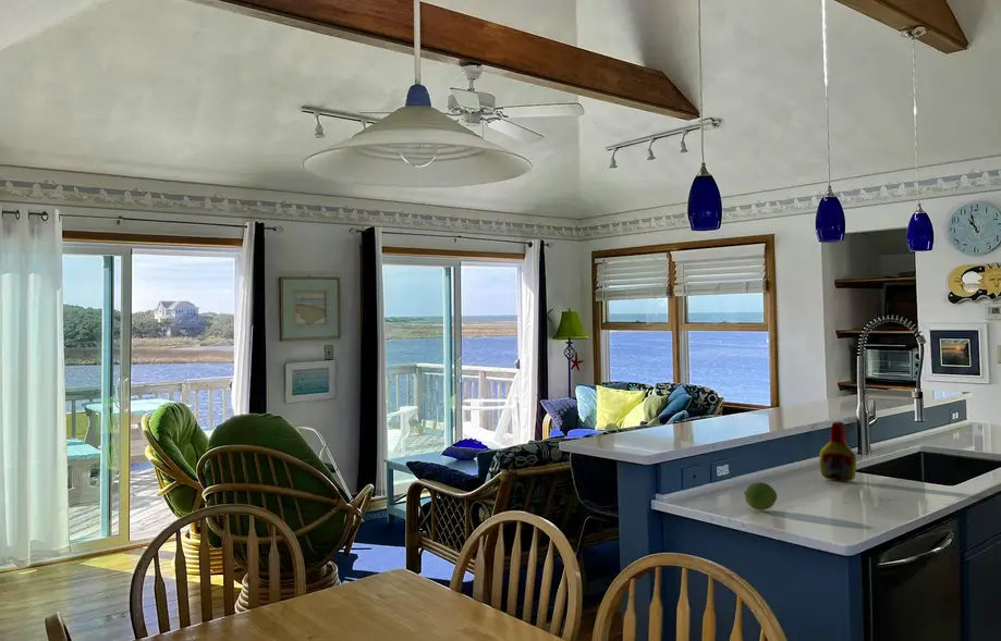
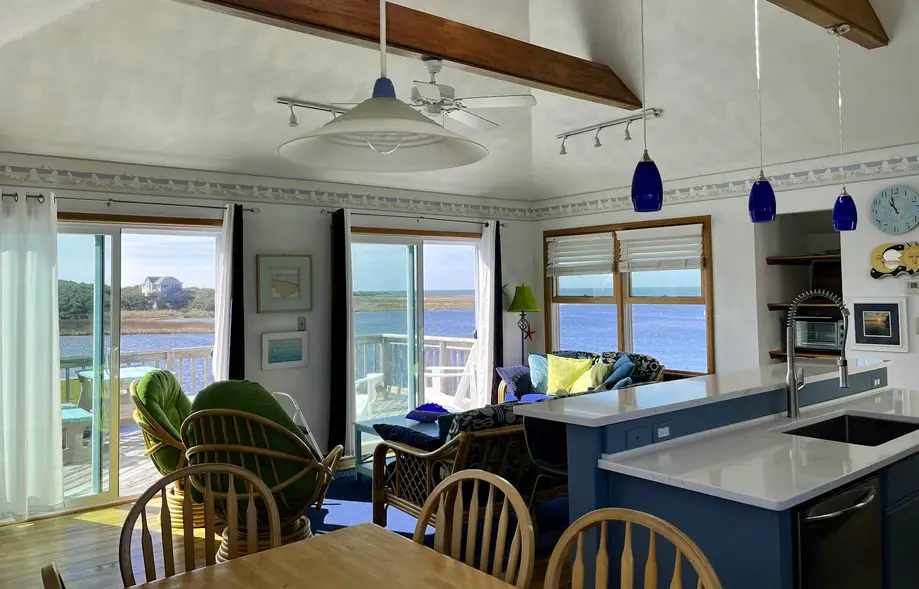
- bottle [818,420,857,482]
- fruit [743,481,778,511]
